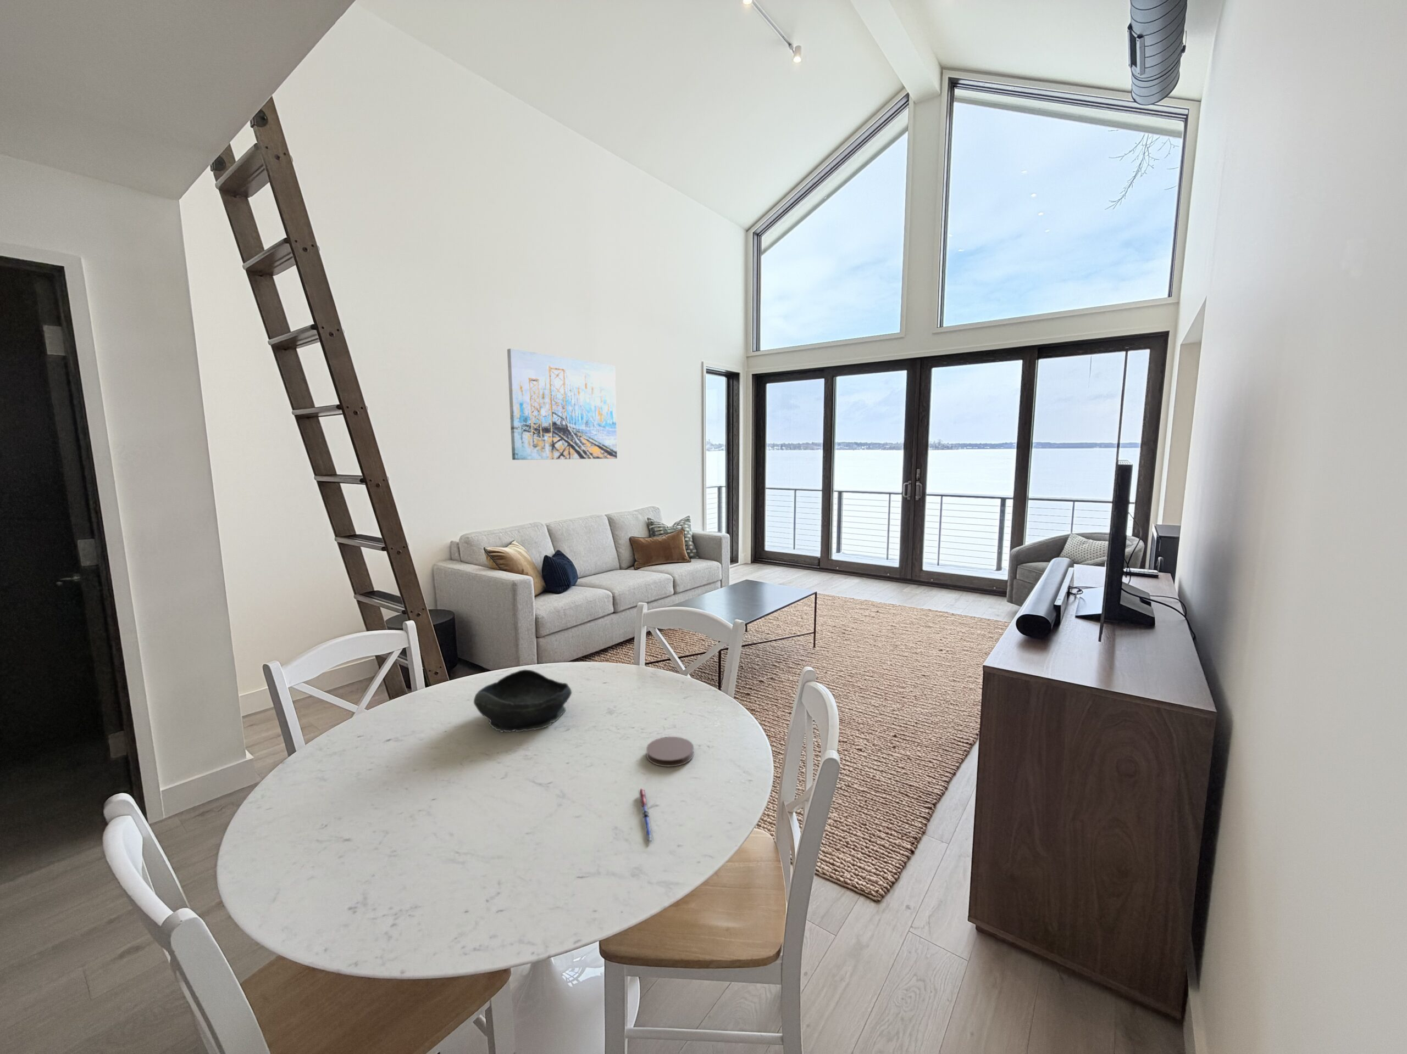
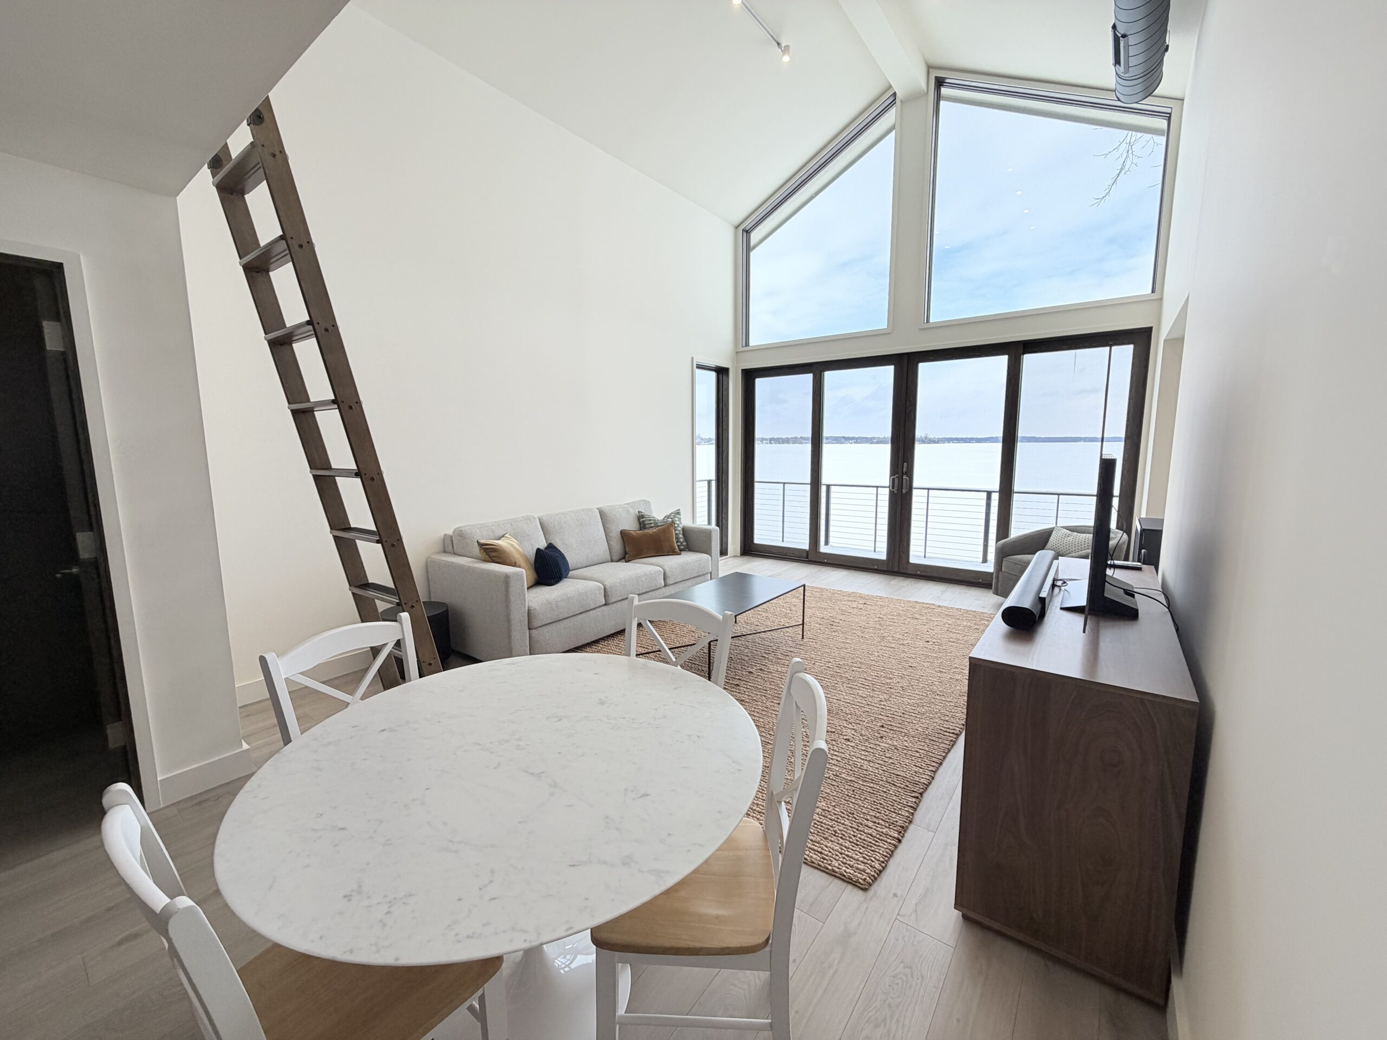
- bowl [473,669,572,733]
- coaster [646,736,695,767]
- wall art [506,348,618,461]
- pen [638,788,654,843]
